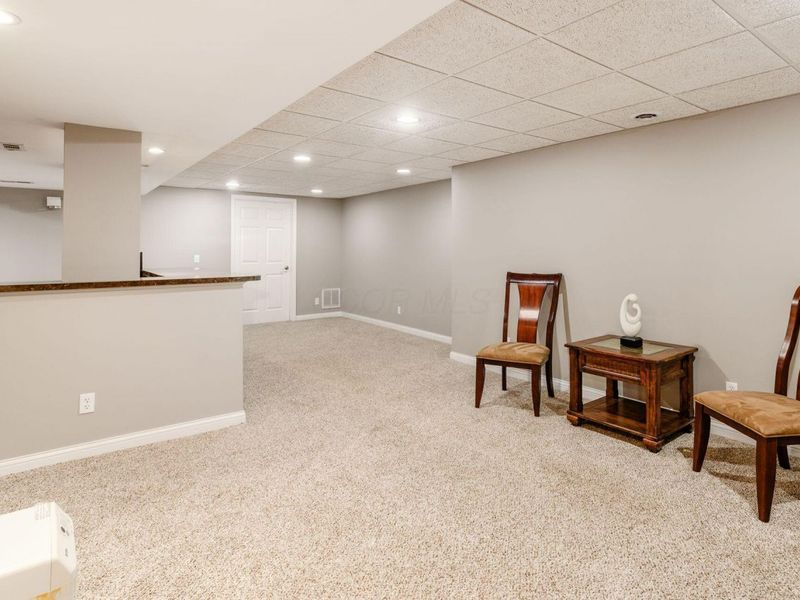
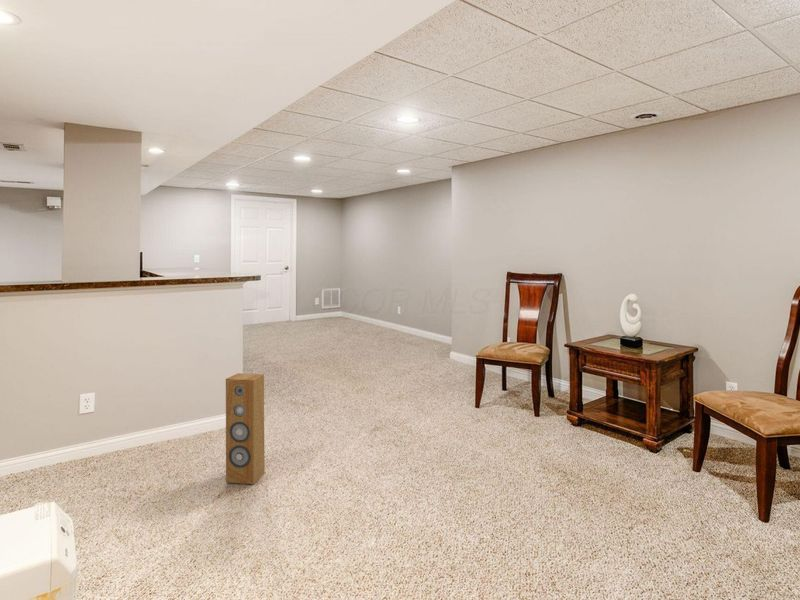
+ speaker [225,372,266,485]
